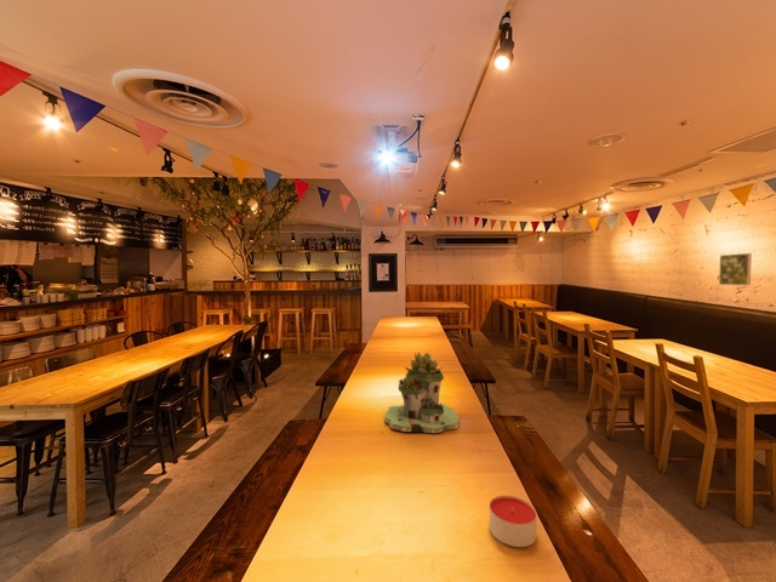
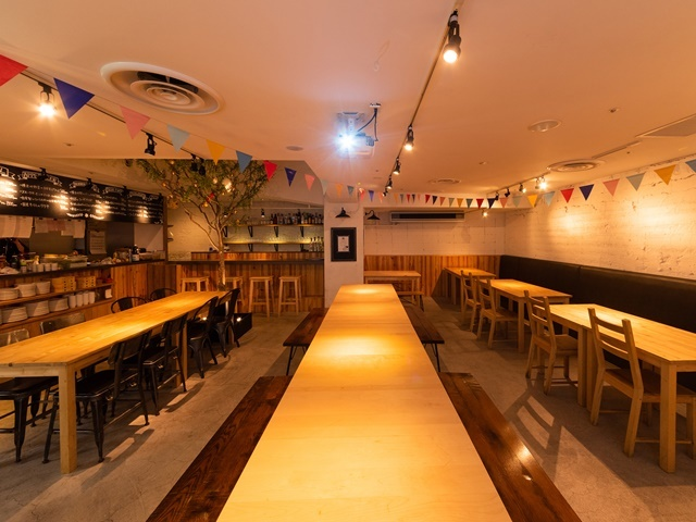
- succulent planter [383,352,461,434]
- candle [489,495,538,548]
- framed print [718,252,753,286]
